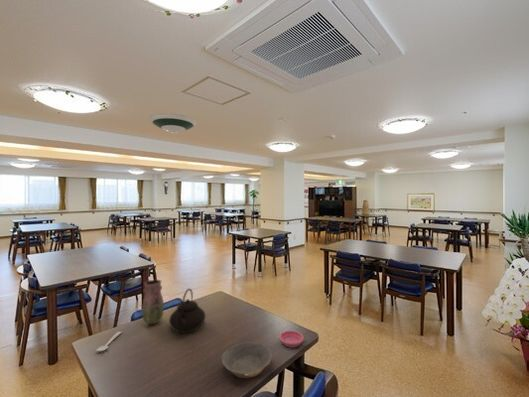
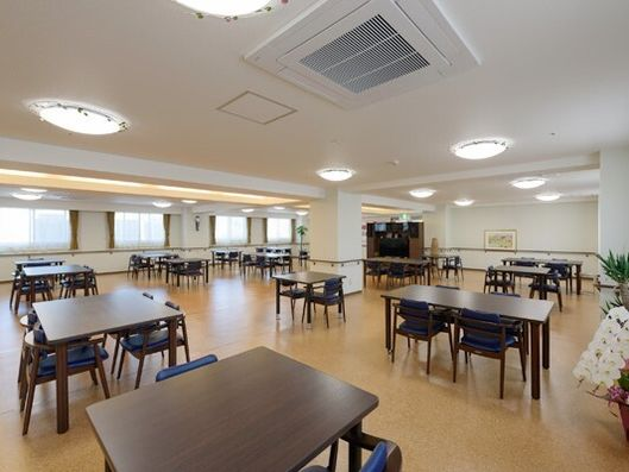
- saucer [278,330,305,349]
- teapot [168,287,206,334]
- vase [141,279,165,325]
- spoon [95,331,123,353]
- bowl [221,341,273,379]
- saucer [148,113,198,134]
